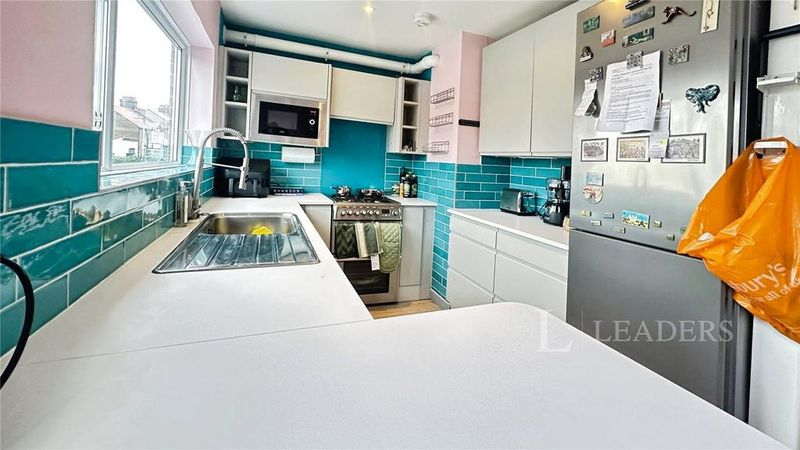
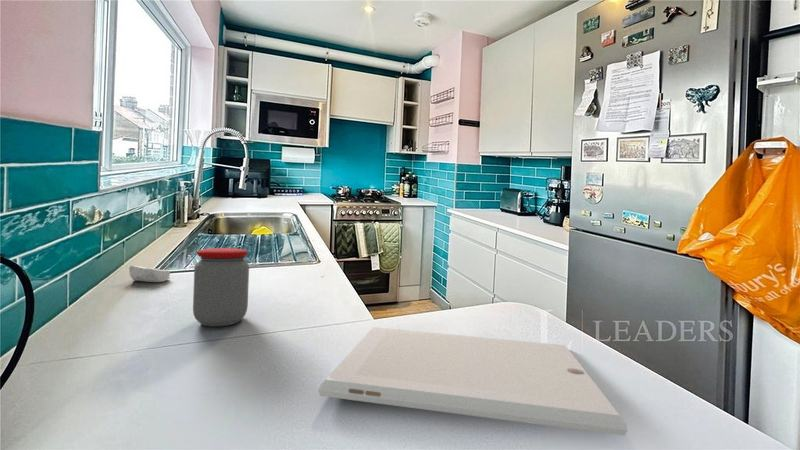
+ jar [192,247,250,327]
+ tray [318,326,629,437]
+ soap bar [128,264,171,283]
